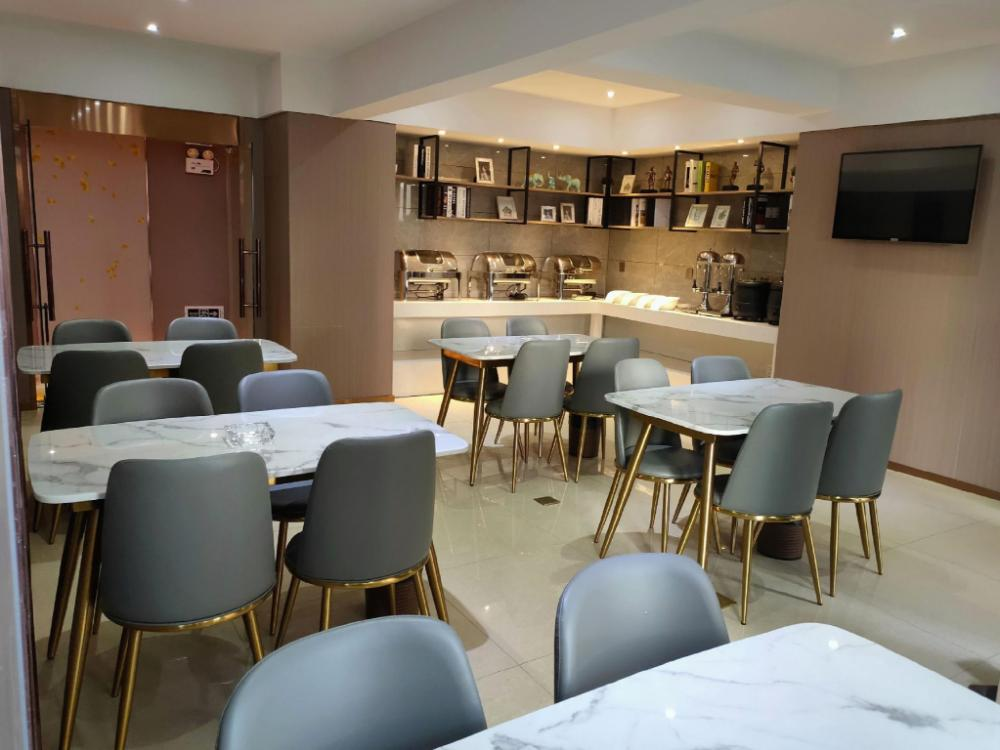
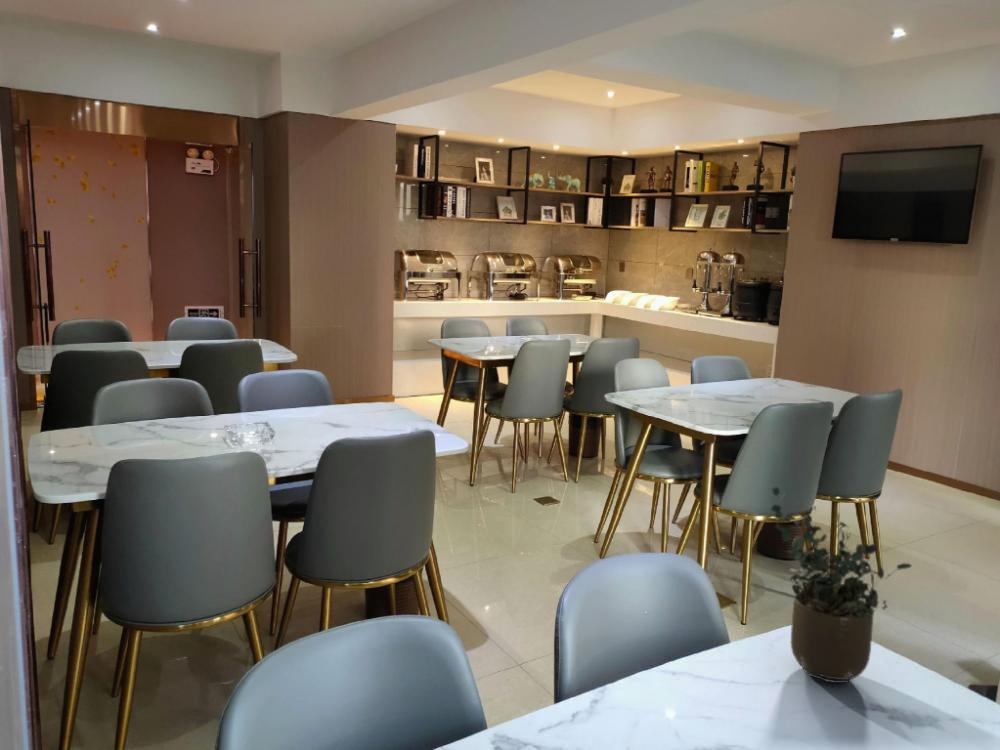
+ potted plant [770,486,913,685]
